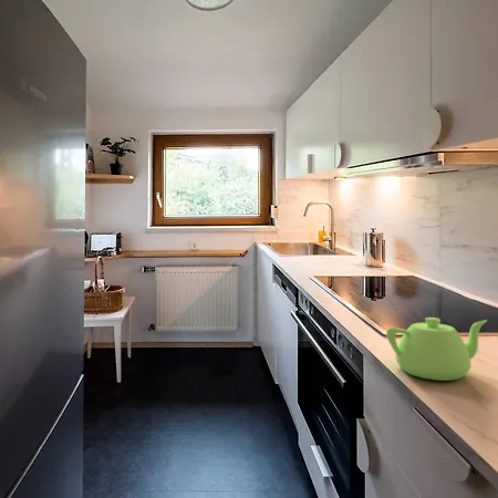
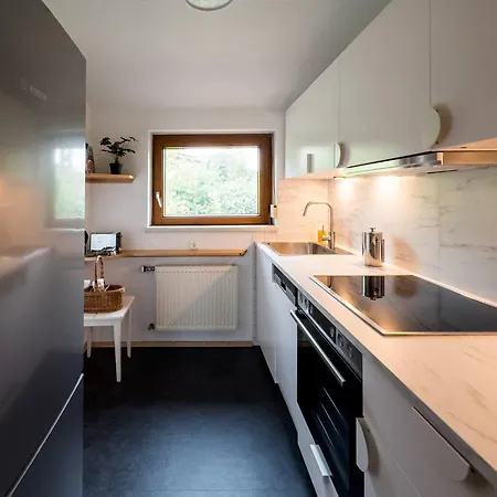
- teapot [385,317,488,382]
